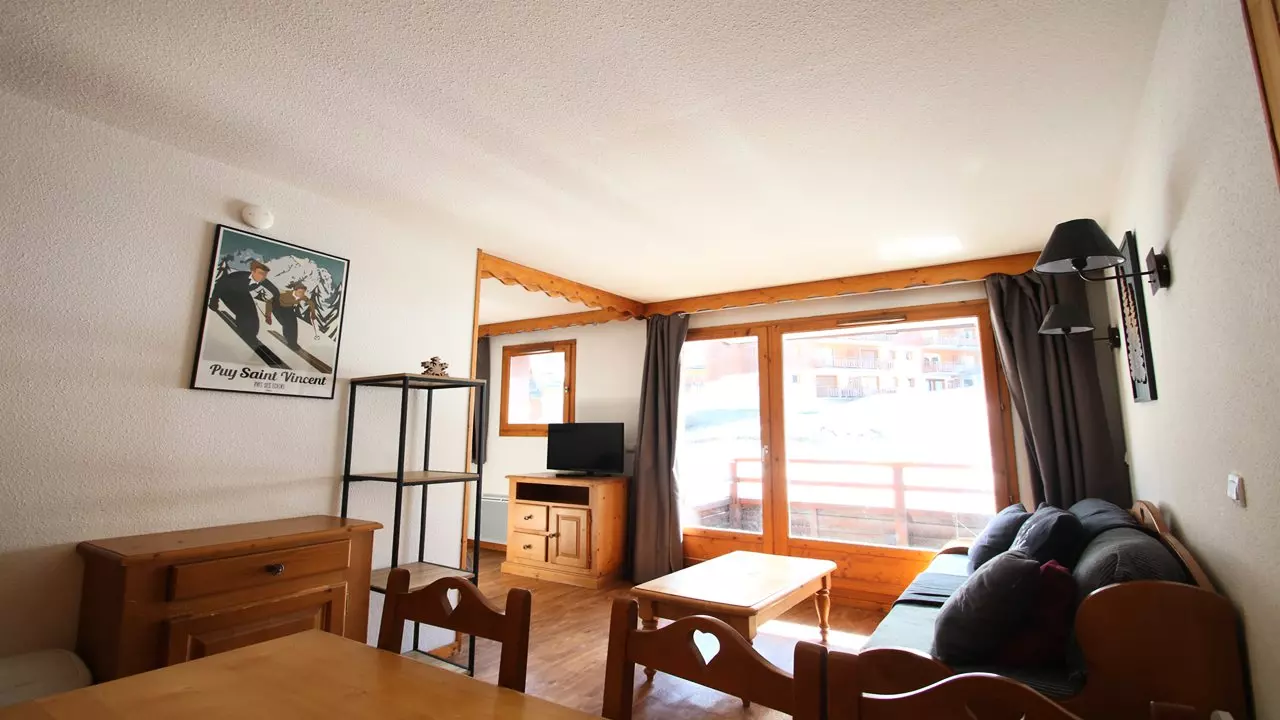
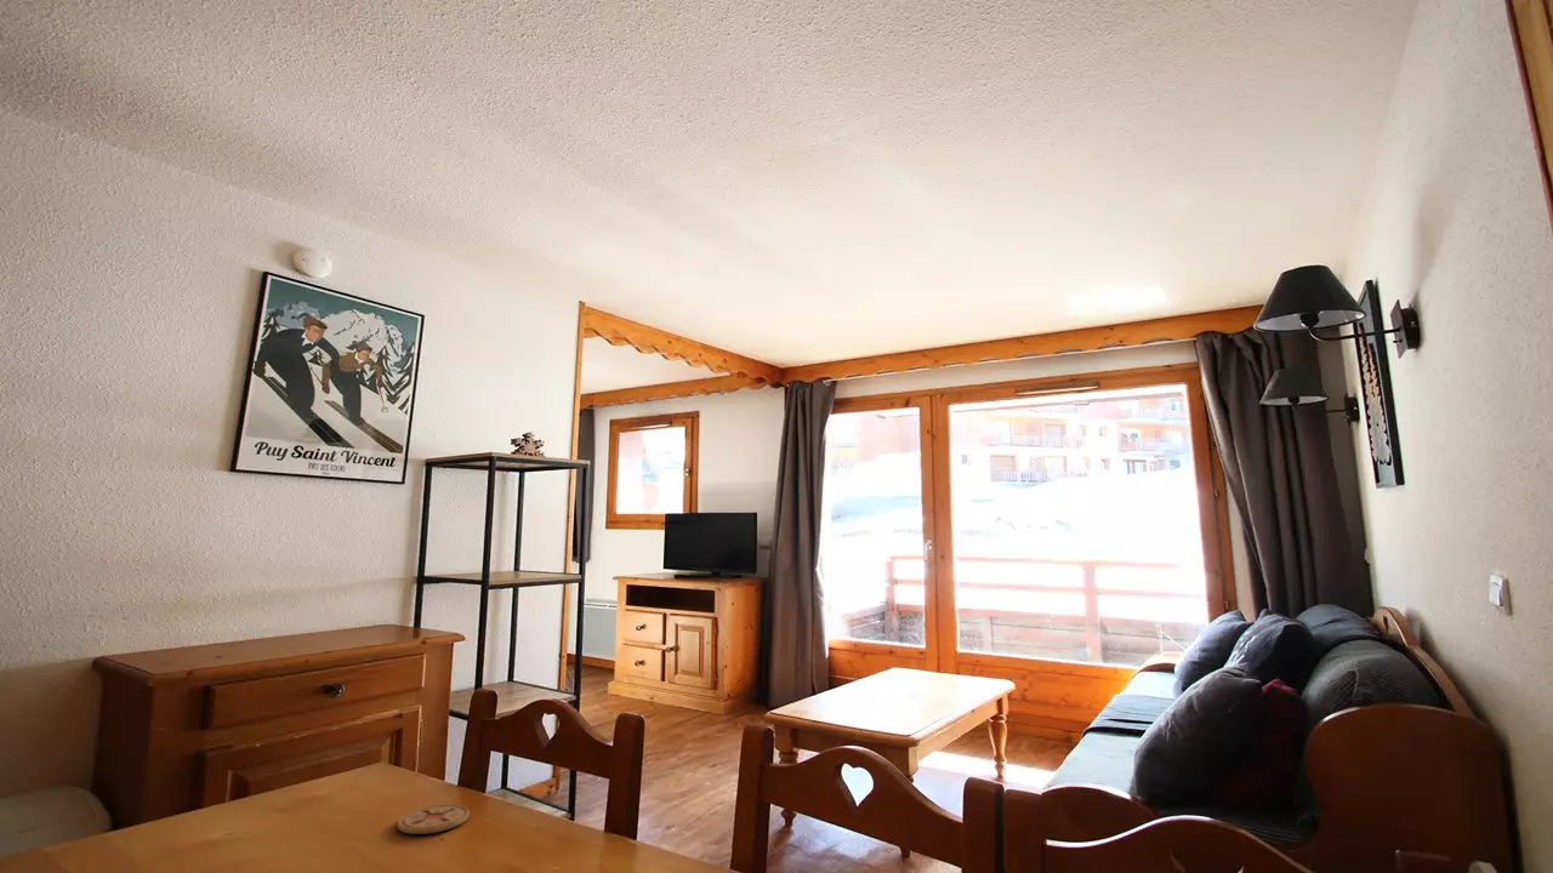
+ coaster [396,804,471,835]
